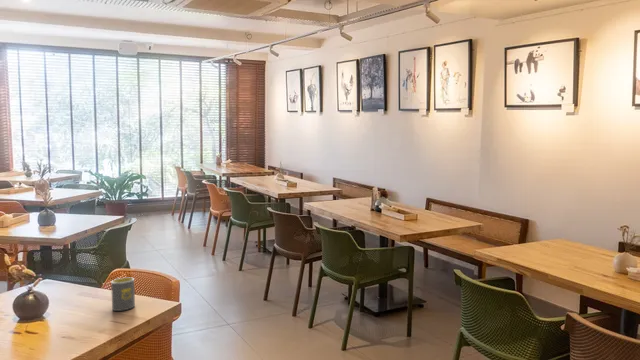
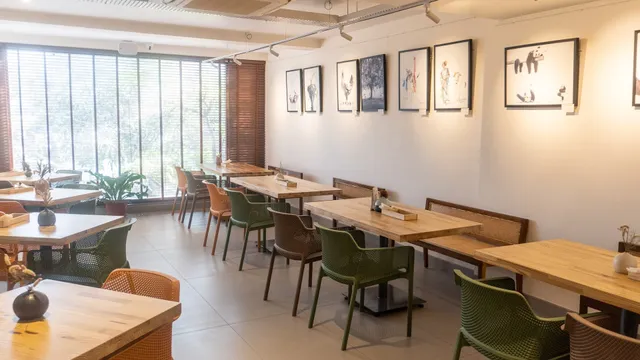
- mug [110,277,136,312]
